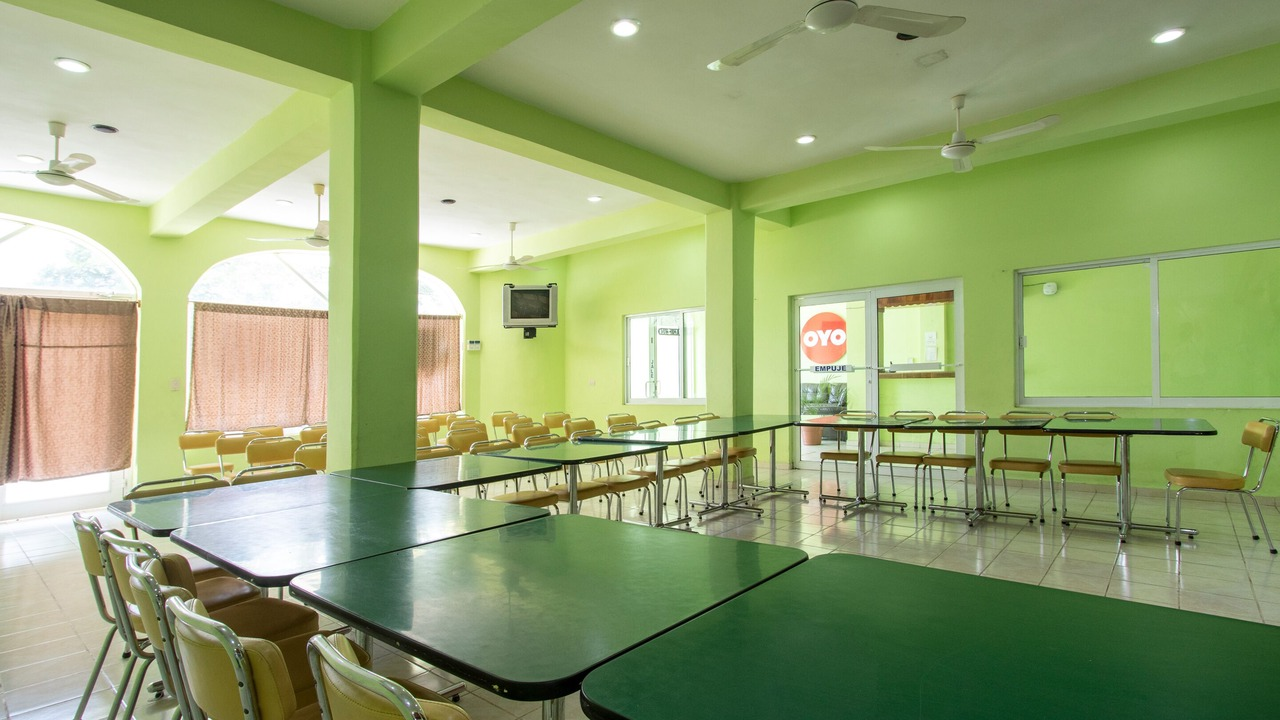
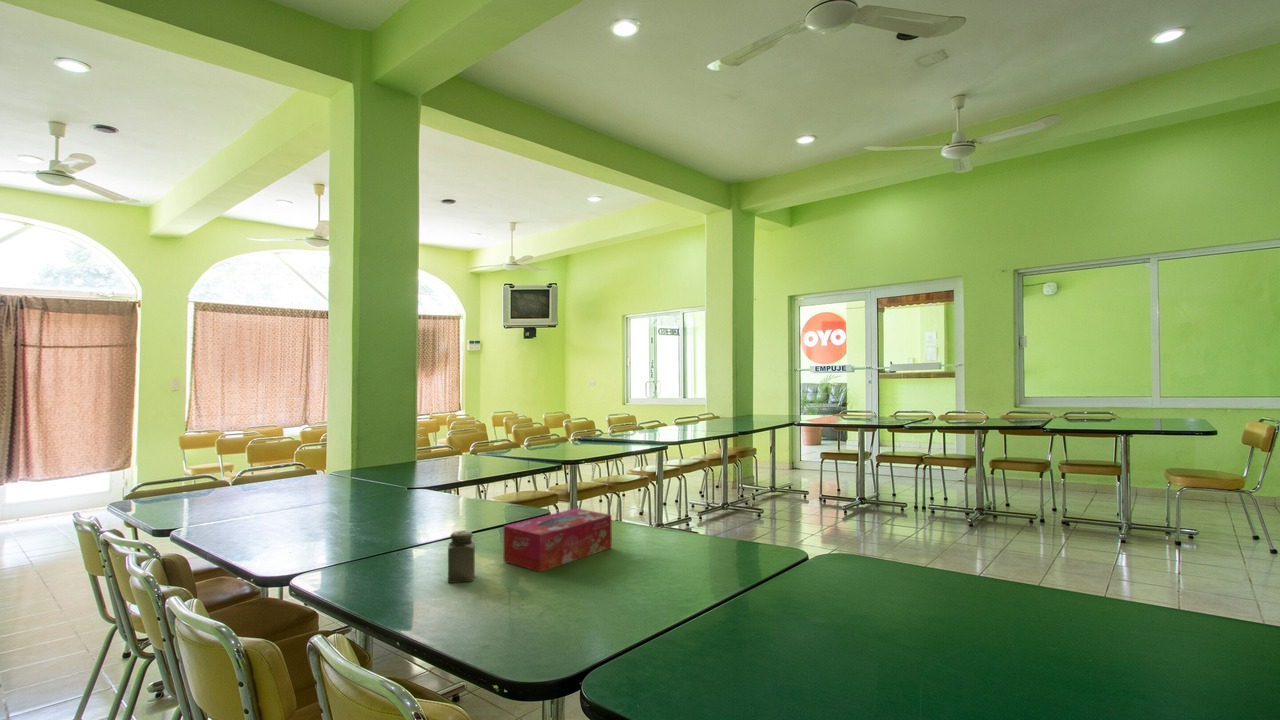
+ salt shaker [447,529,476,584]
+ tissue box [503,507,612,573]
